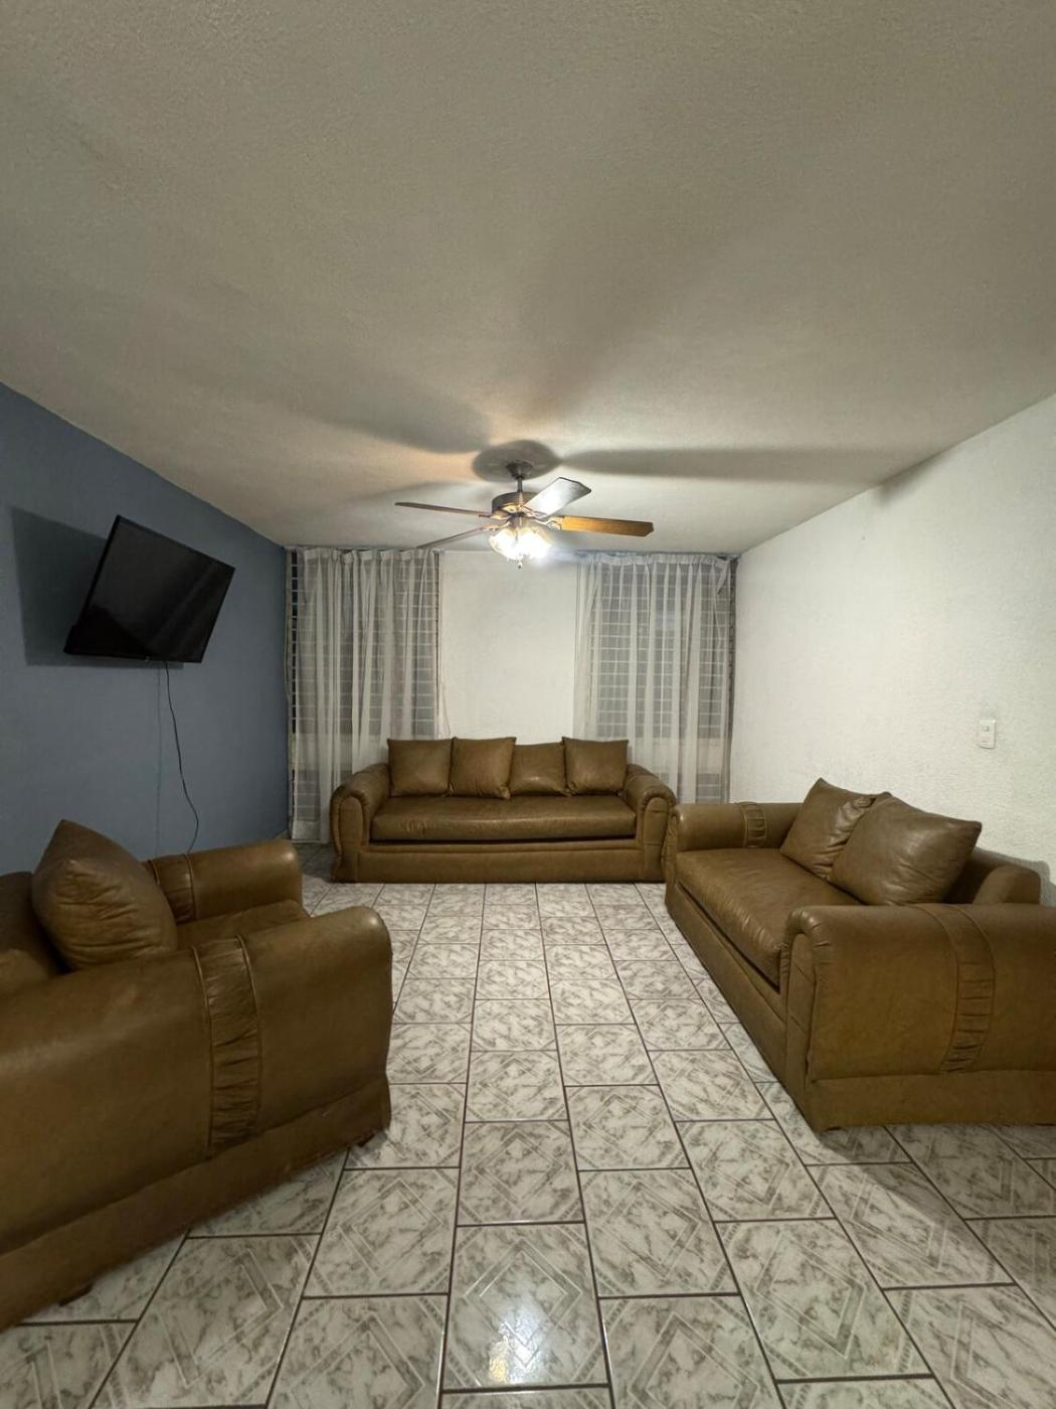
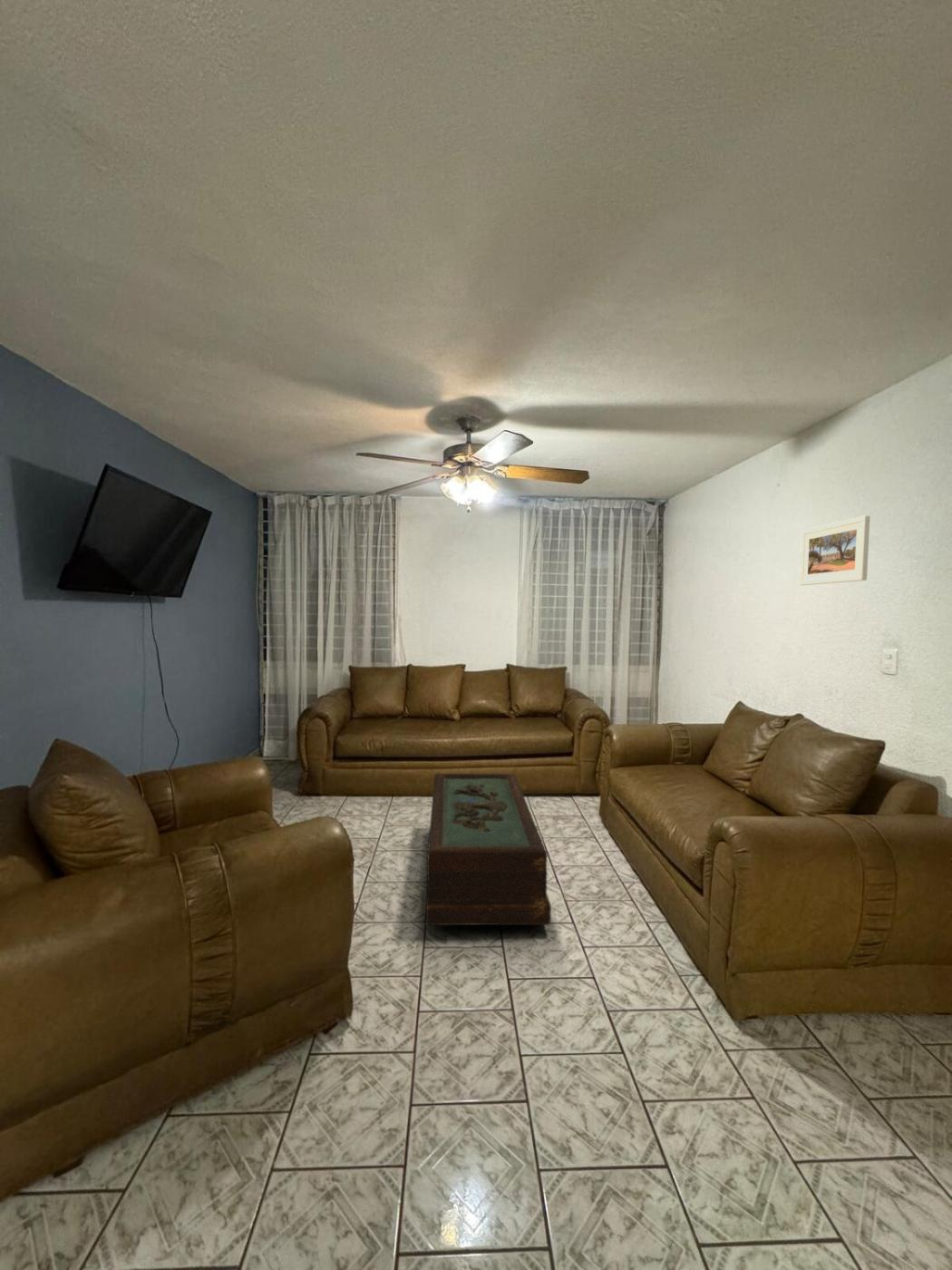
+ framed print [799,514,870,586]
+ coffee table [424,773,552,927]
